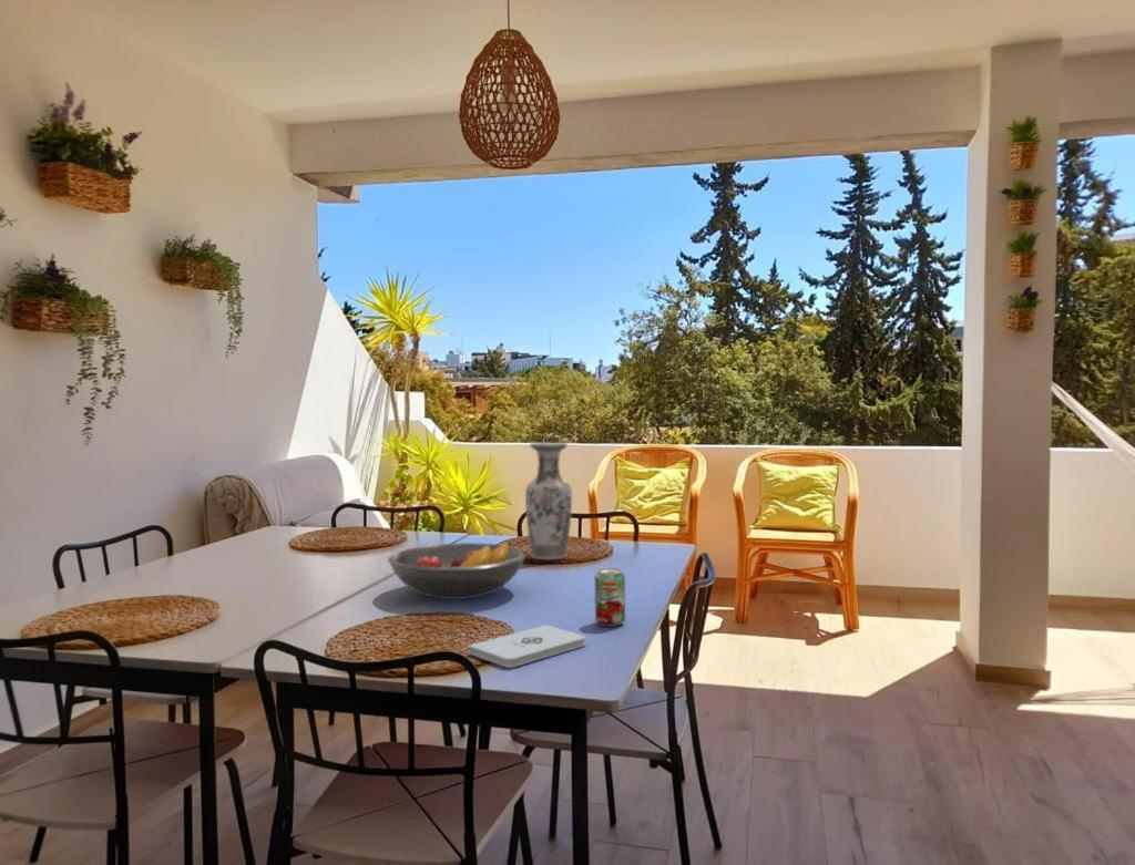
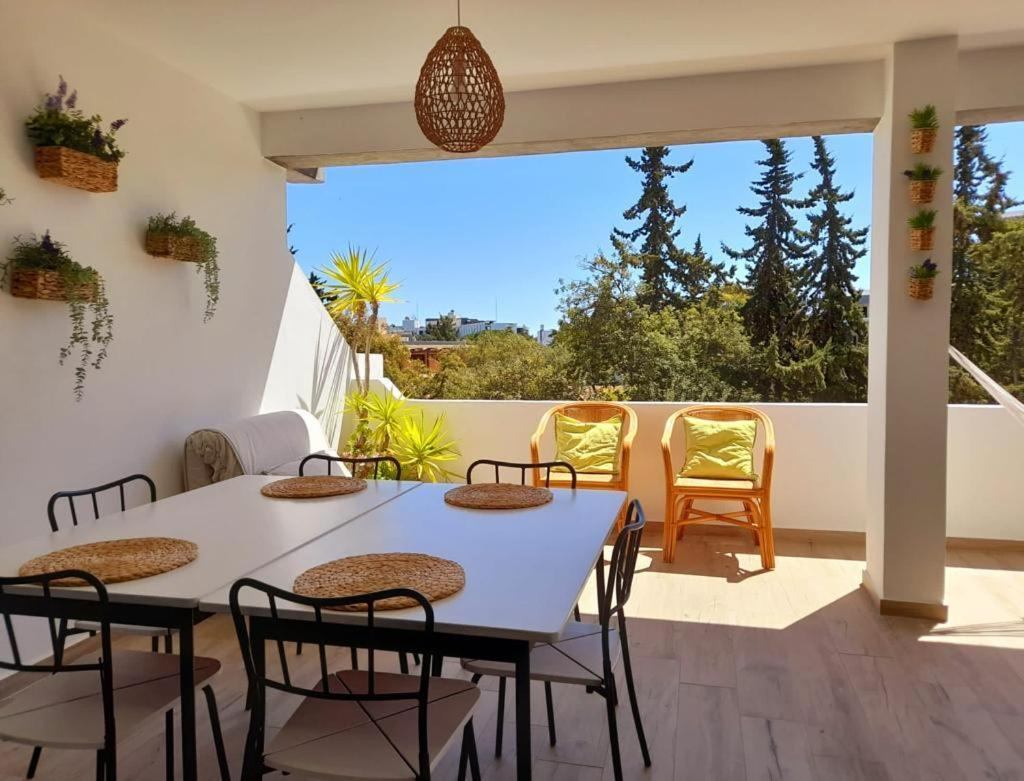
- vase [524,441,573,560]
- beverage can [594,567,626,627]
- notepad [468,624,586,669]
- fruit bowl [387,540,528,600]
